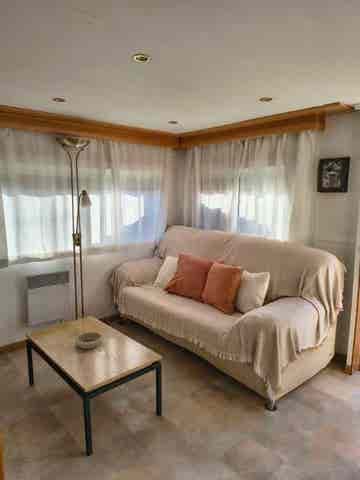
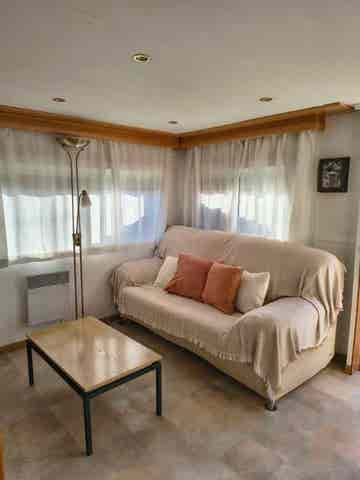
- decorative bowl [74,331,105,350]
